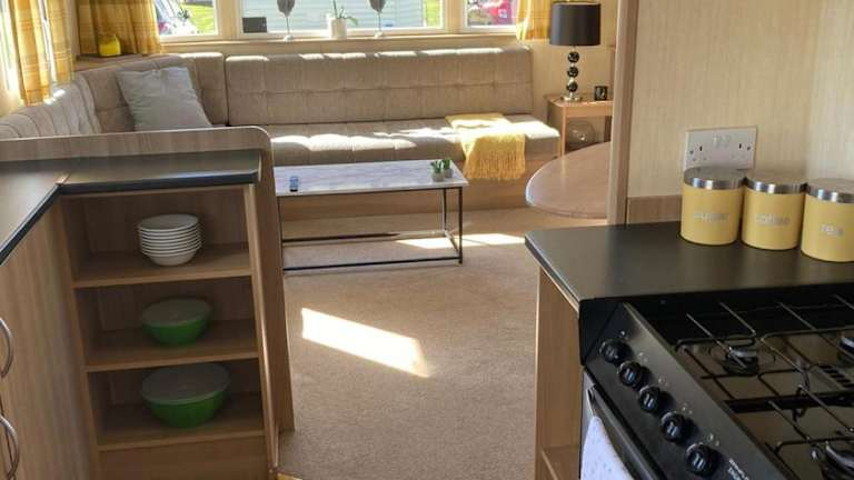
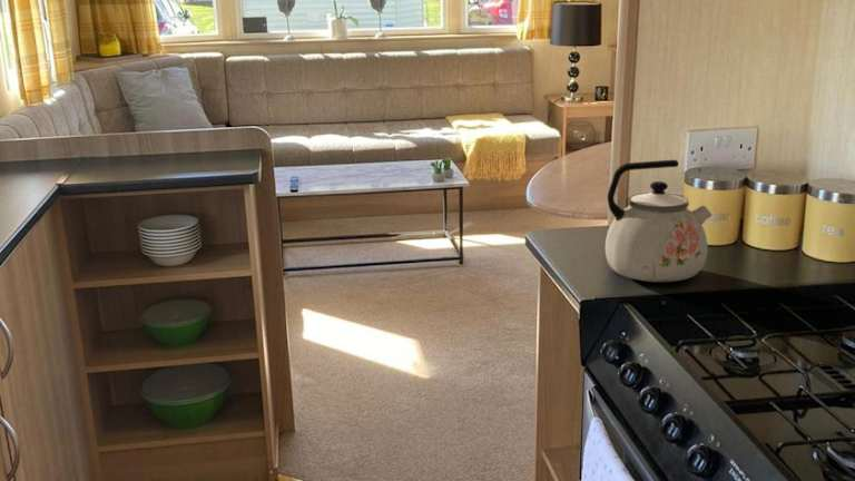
+ kettle [605,159,714,283]
